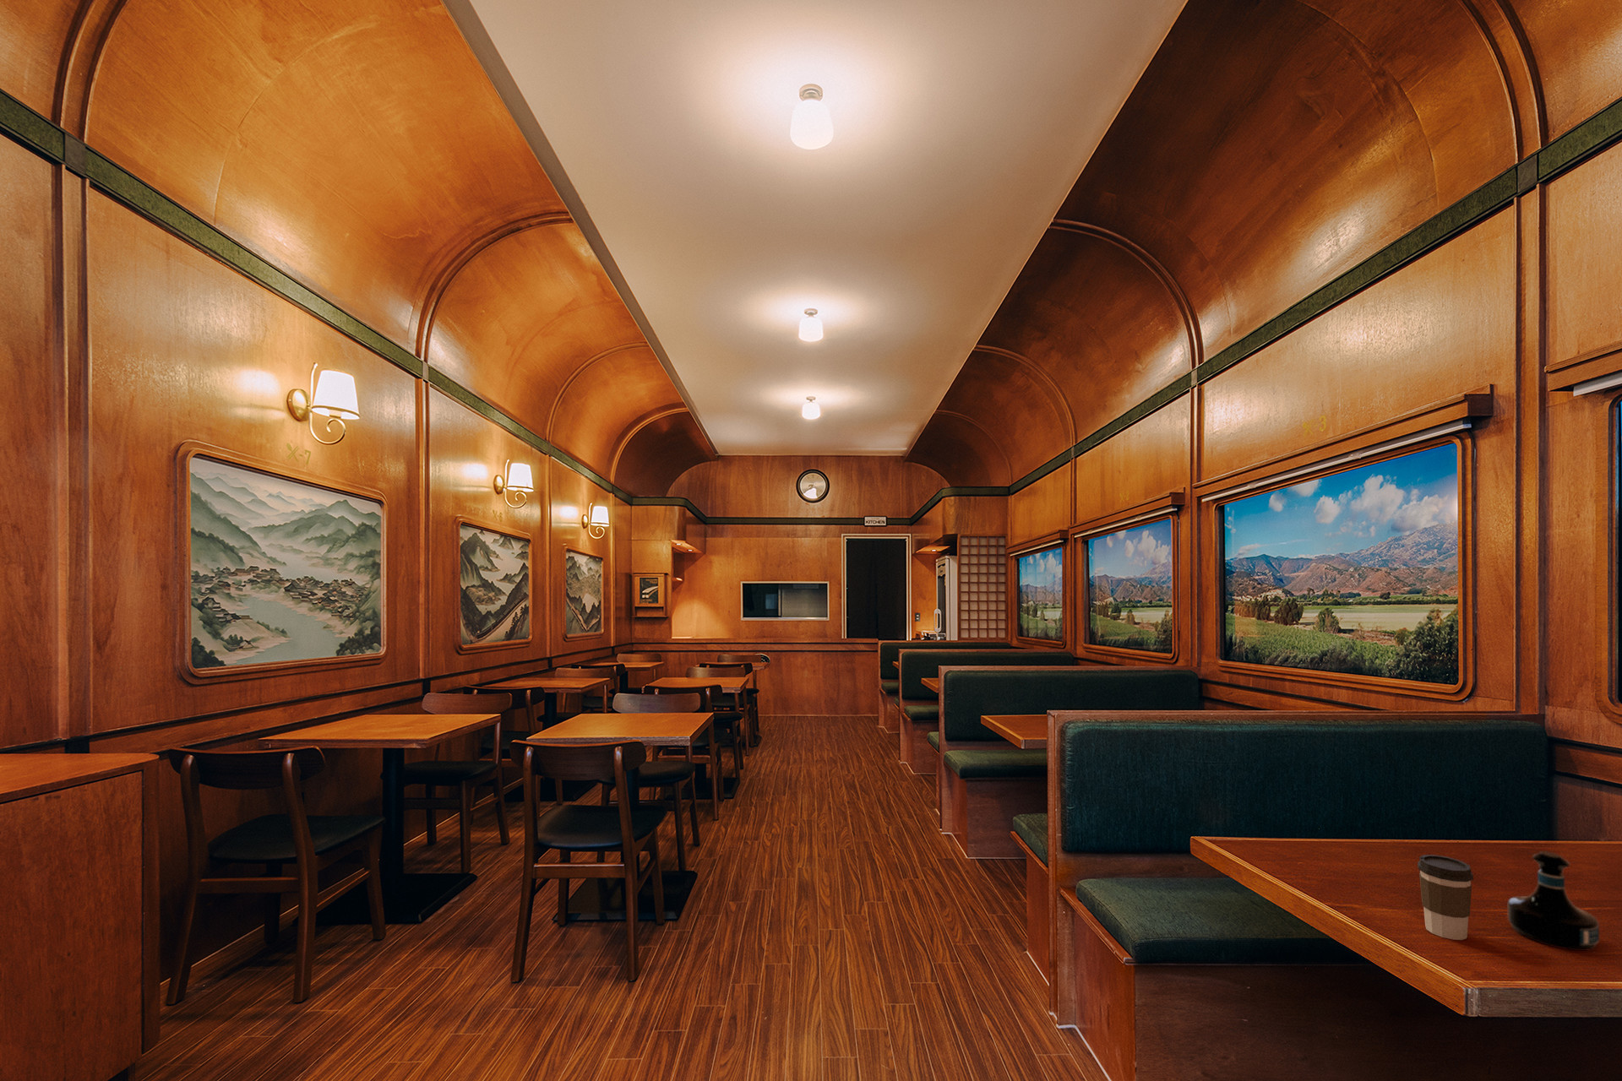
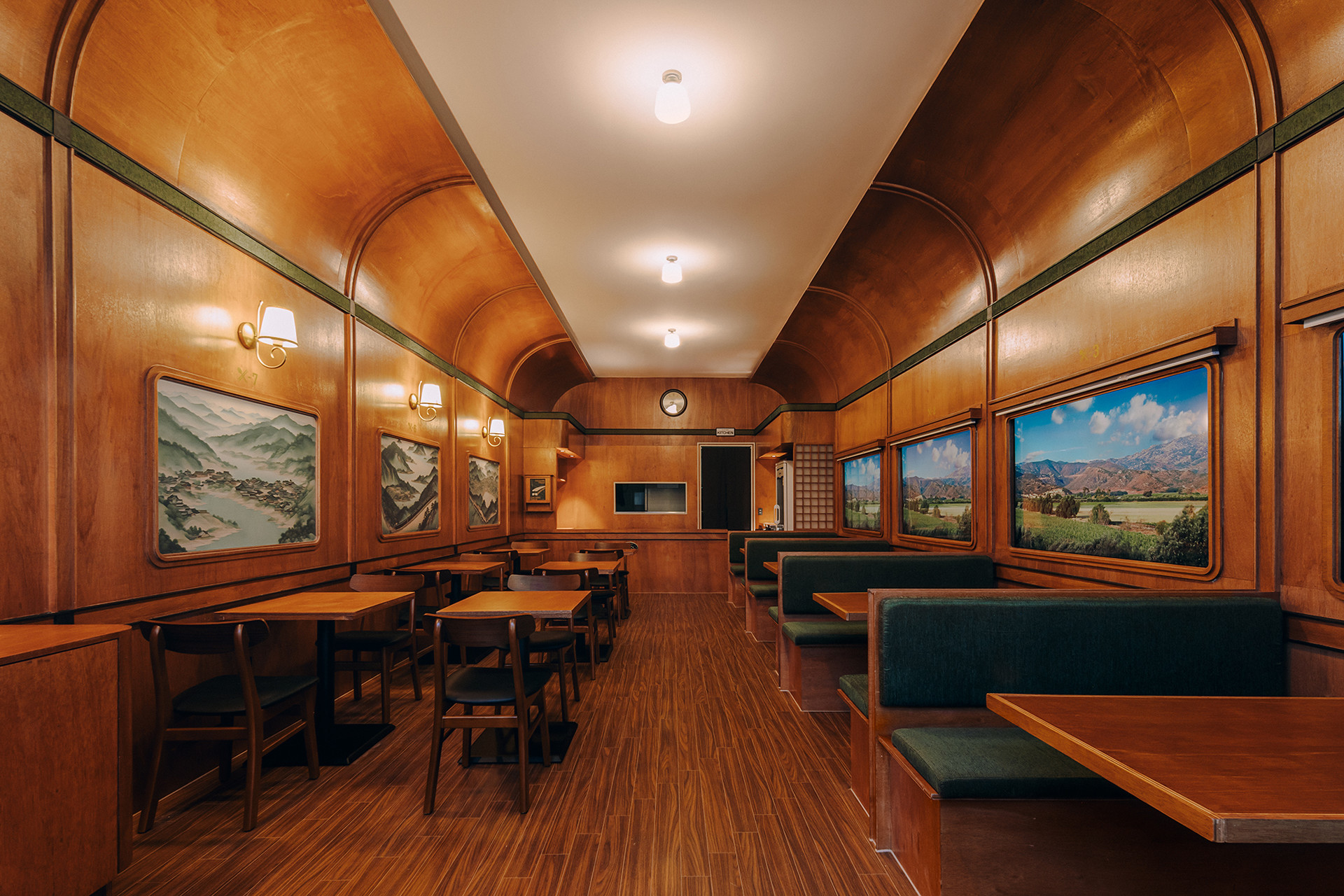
- tequila bottle [1507,851,1600,952]
- coffee cup [1417,854,1475,941]
